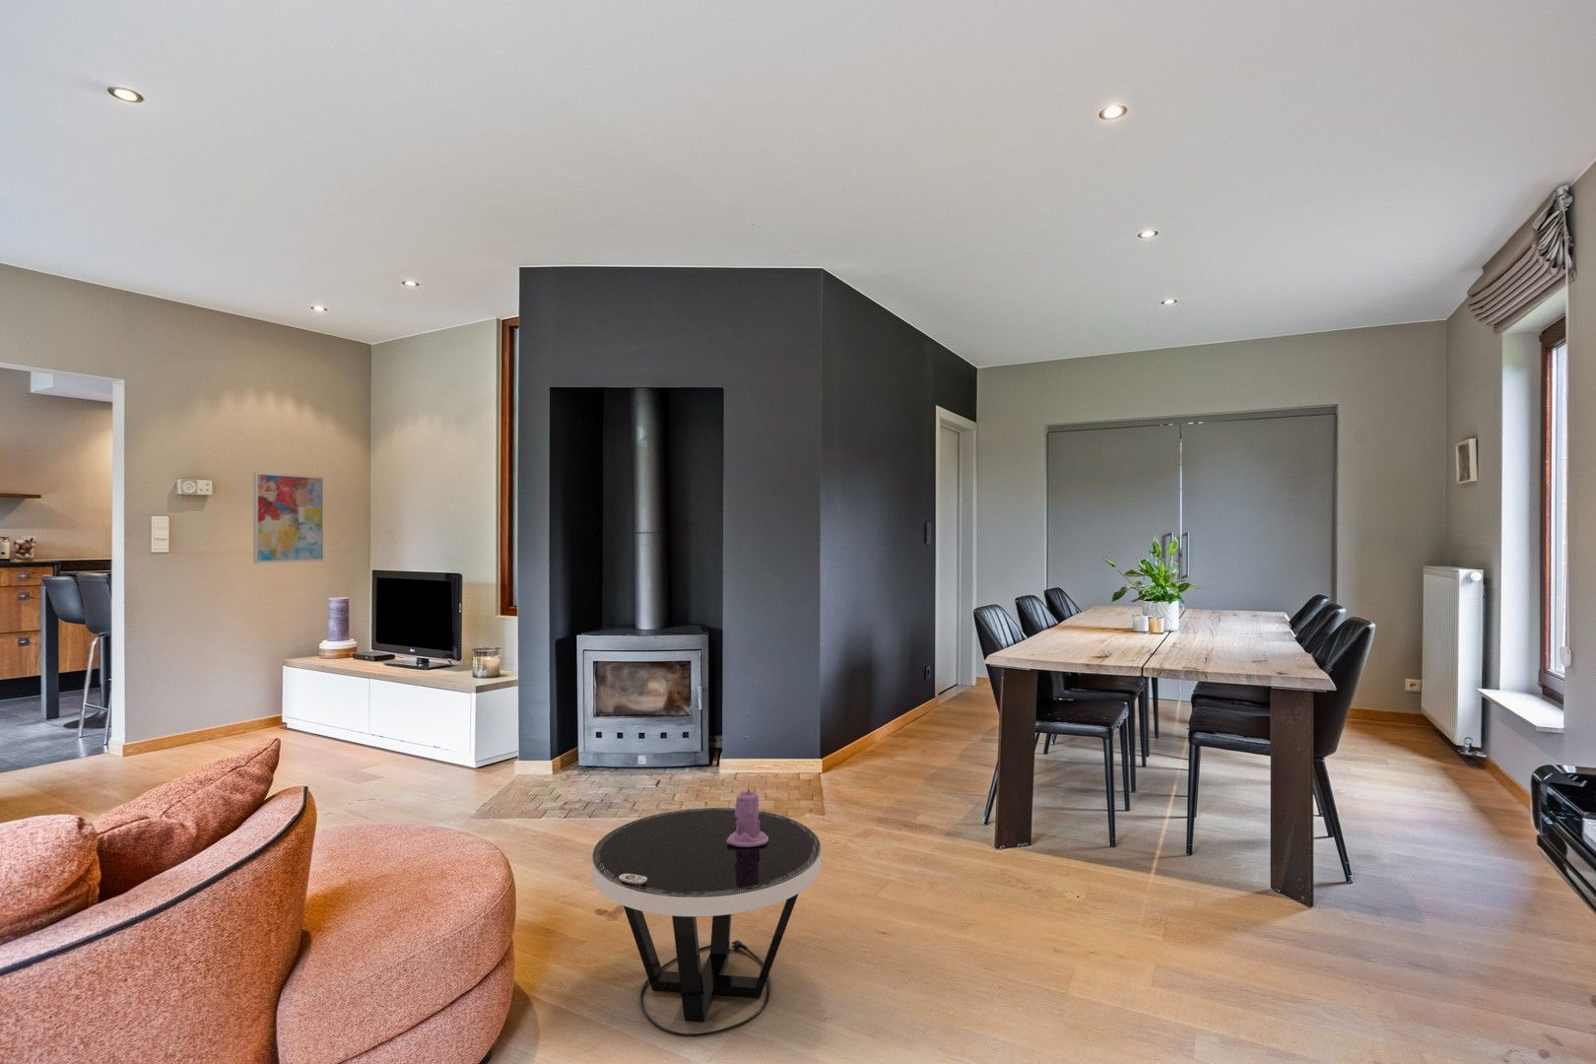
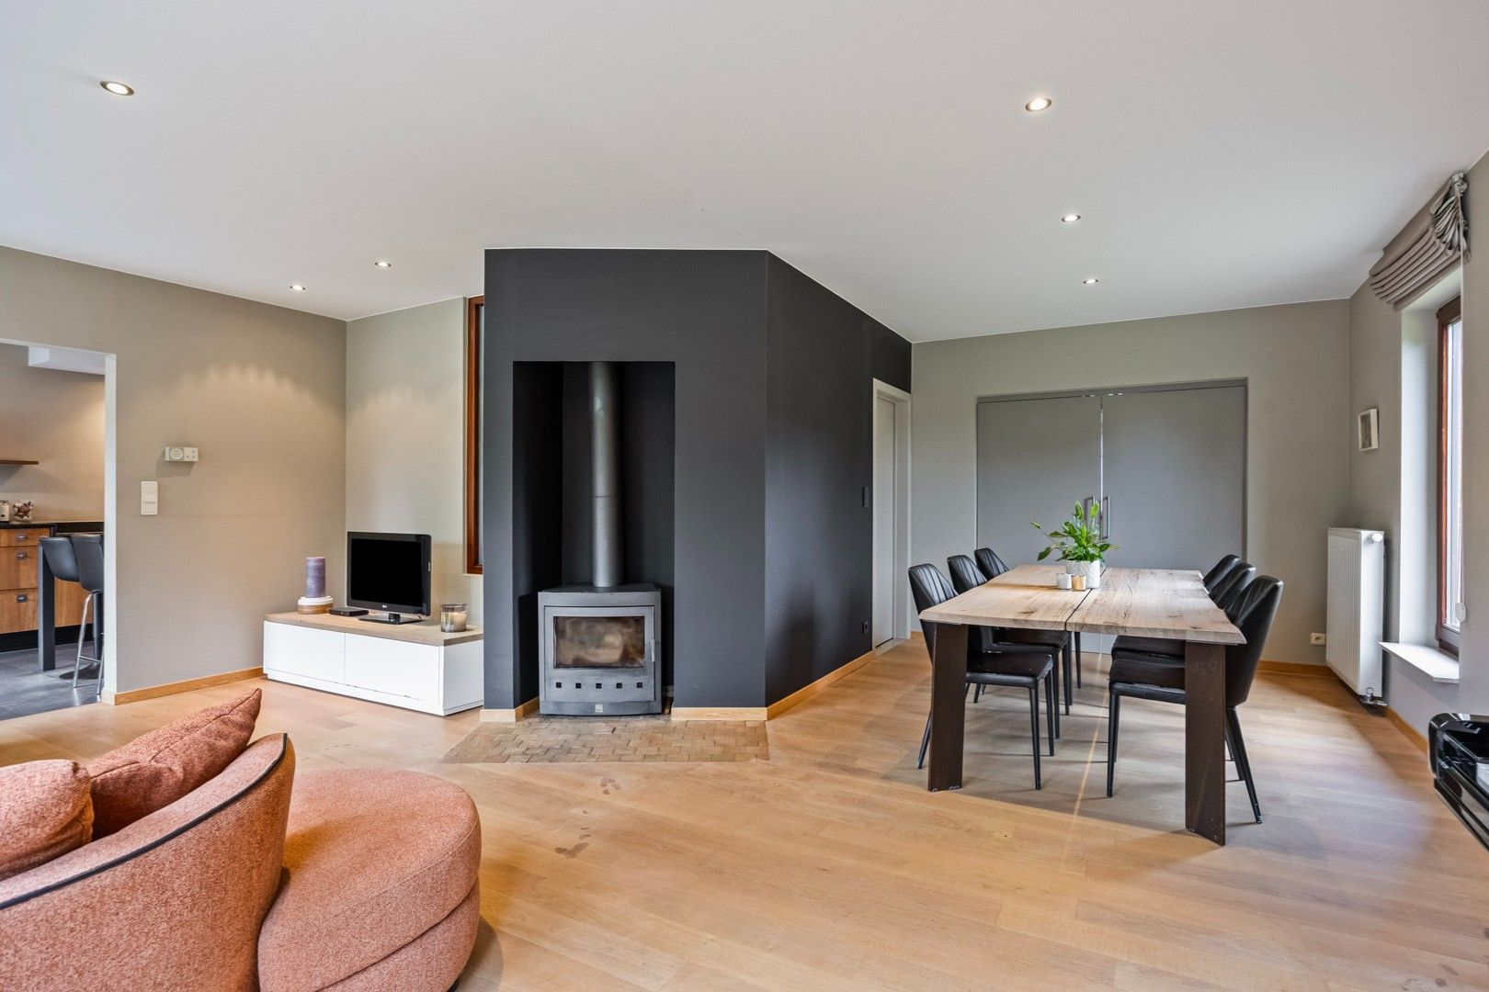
- side table [591,806,822,1038]
- wall art [252,471,325,564]
- candle [727,785,768,847]
